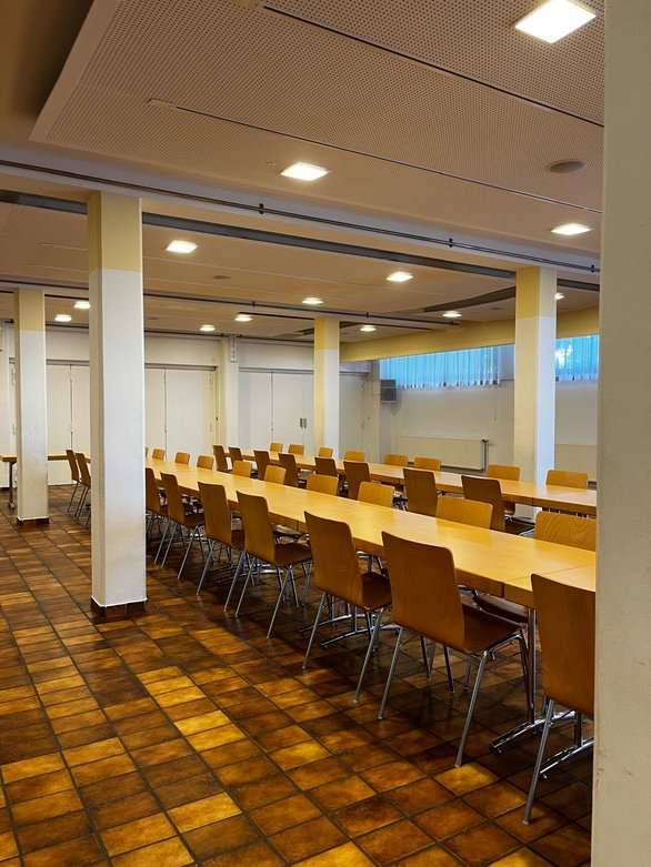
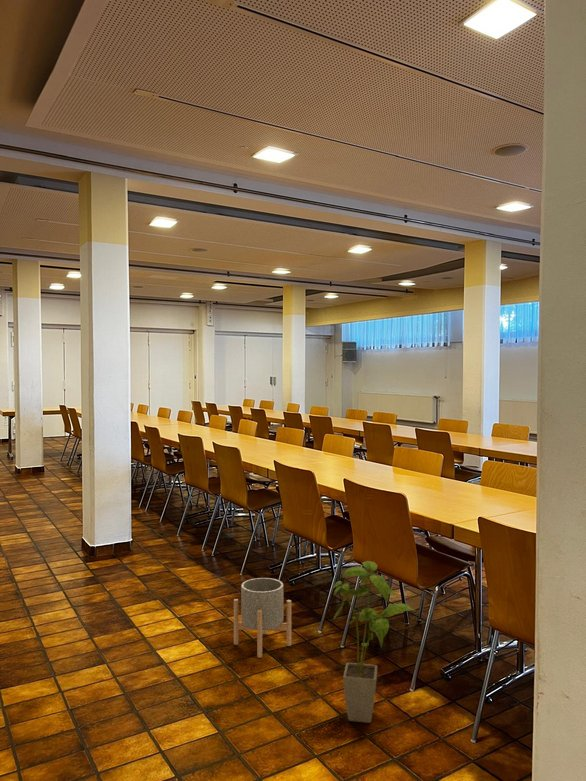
+ house plant [330,560,416,724]
+ planter [233,577,292,659]
